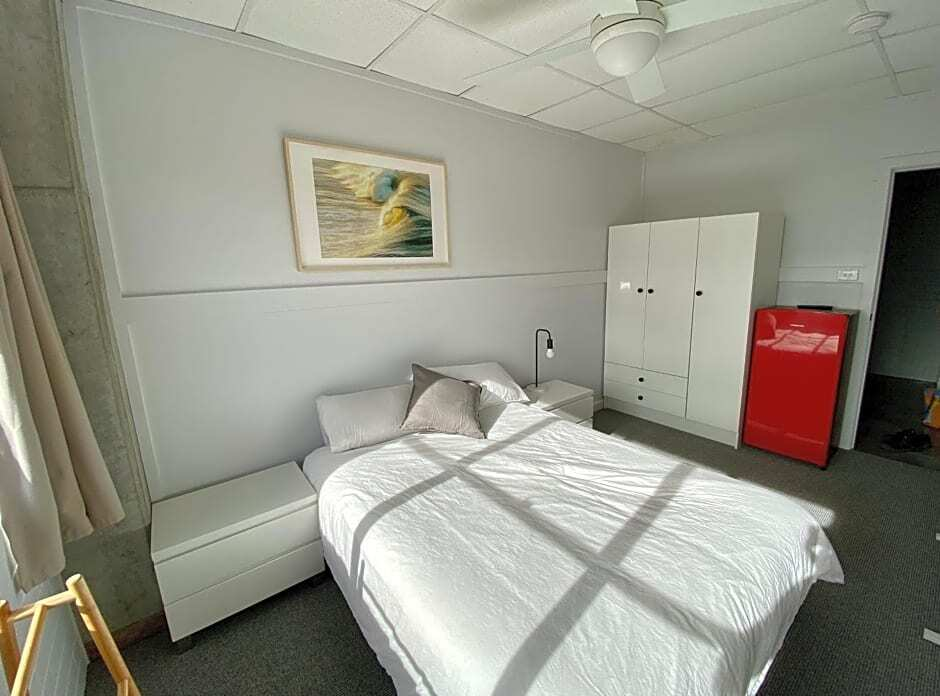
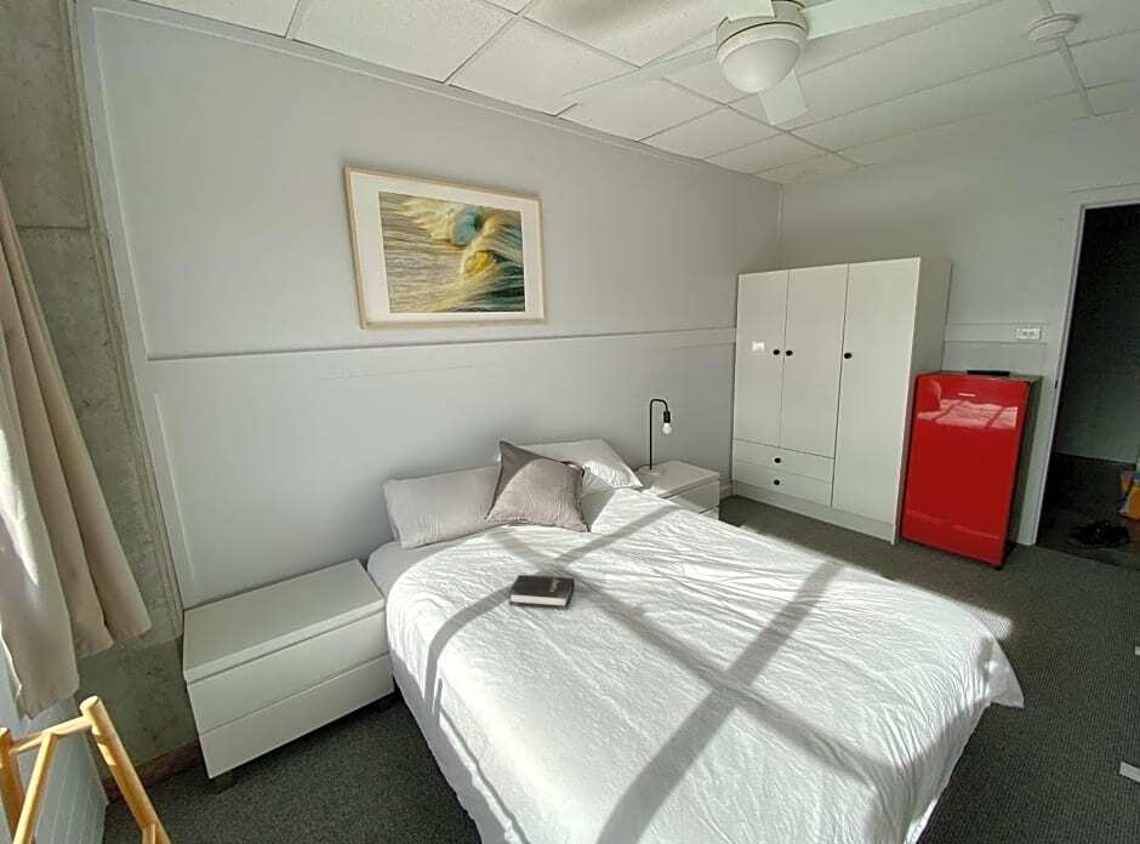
+ hardback book [507,574,576,611]
